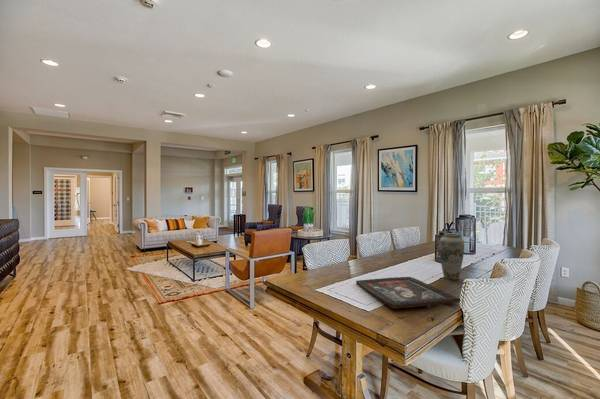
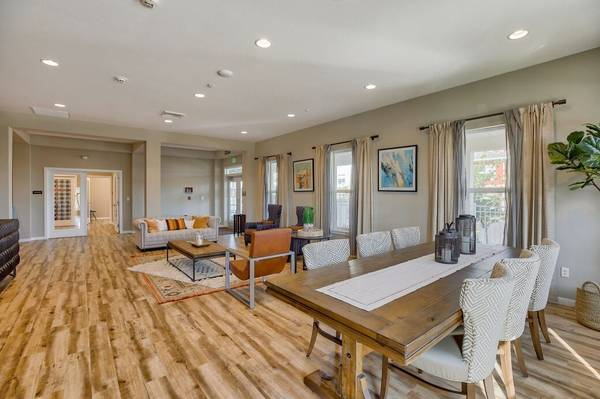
- religious icon [355,276,461,310]
- vase [438,232,465,281]
